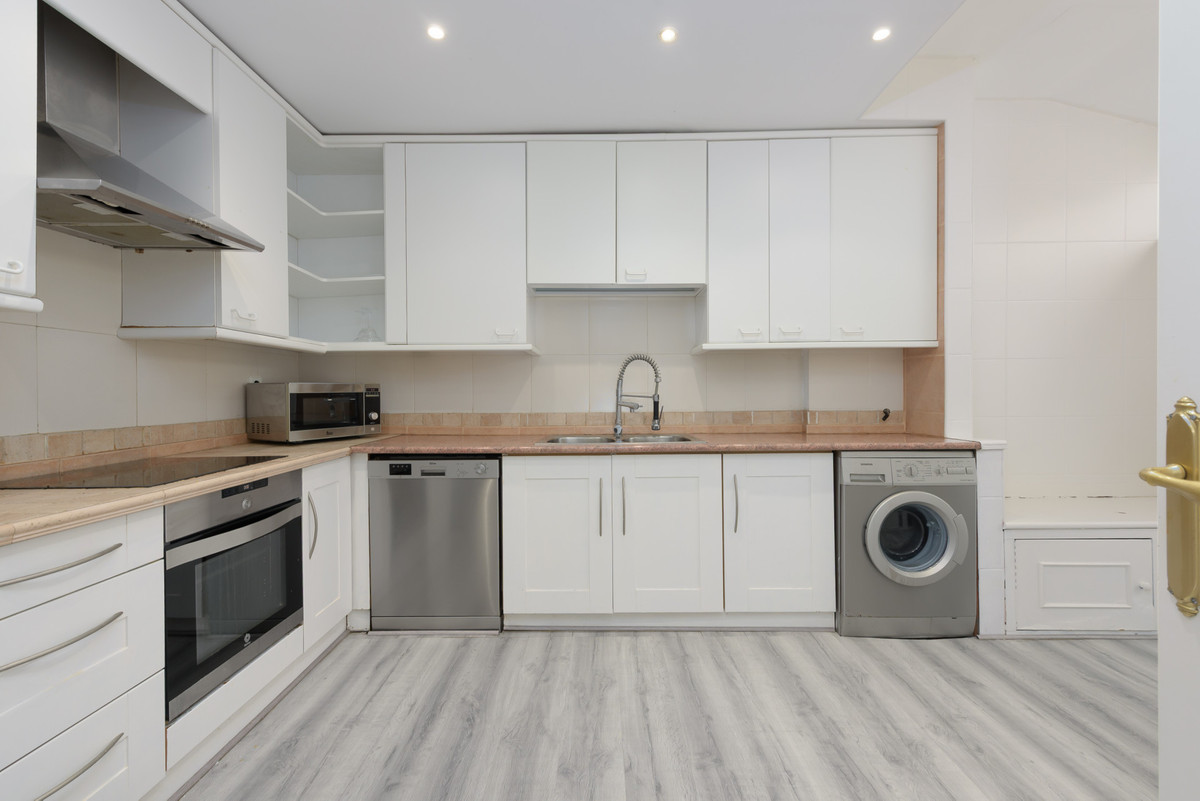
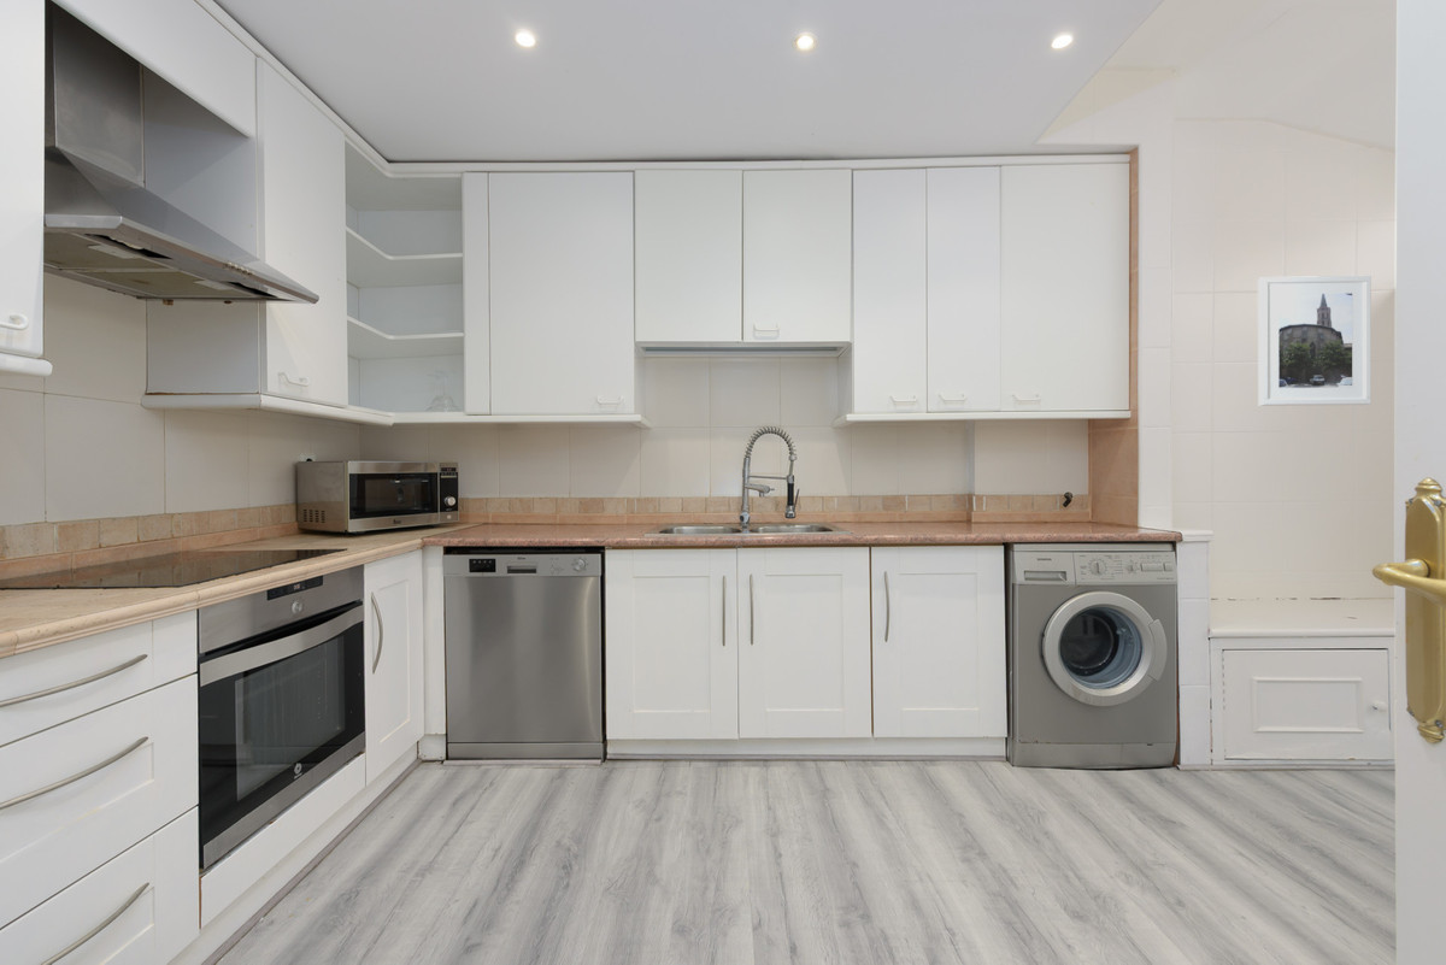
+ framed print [1257,275,1372,407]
